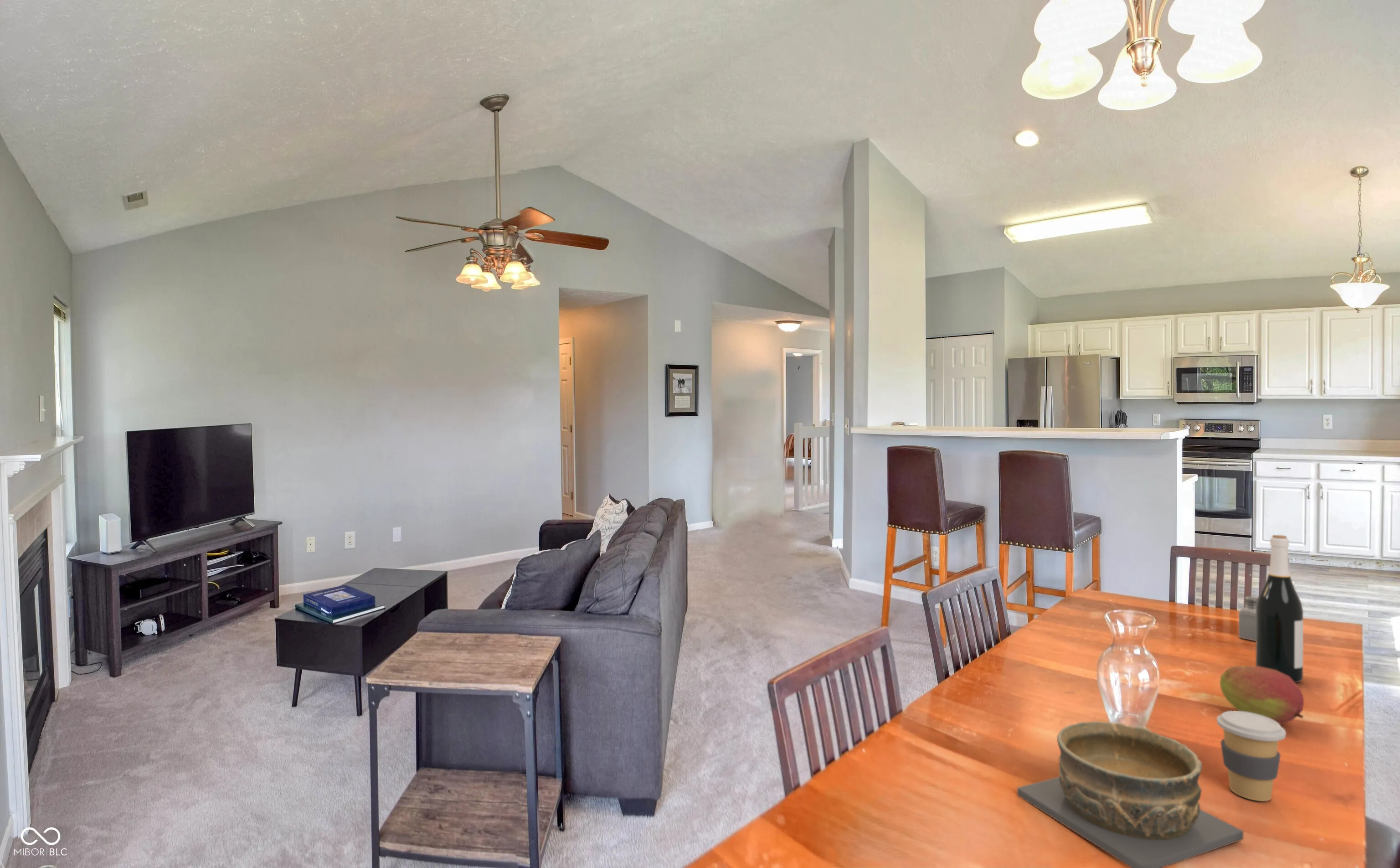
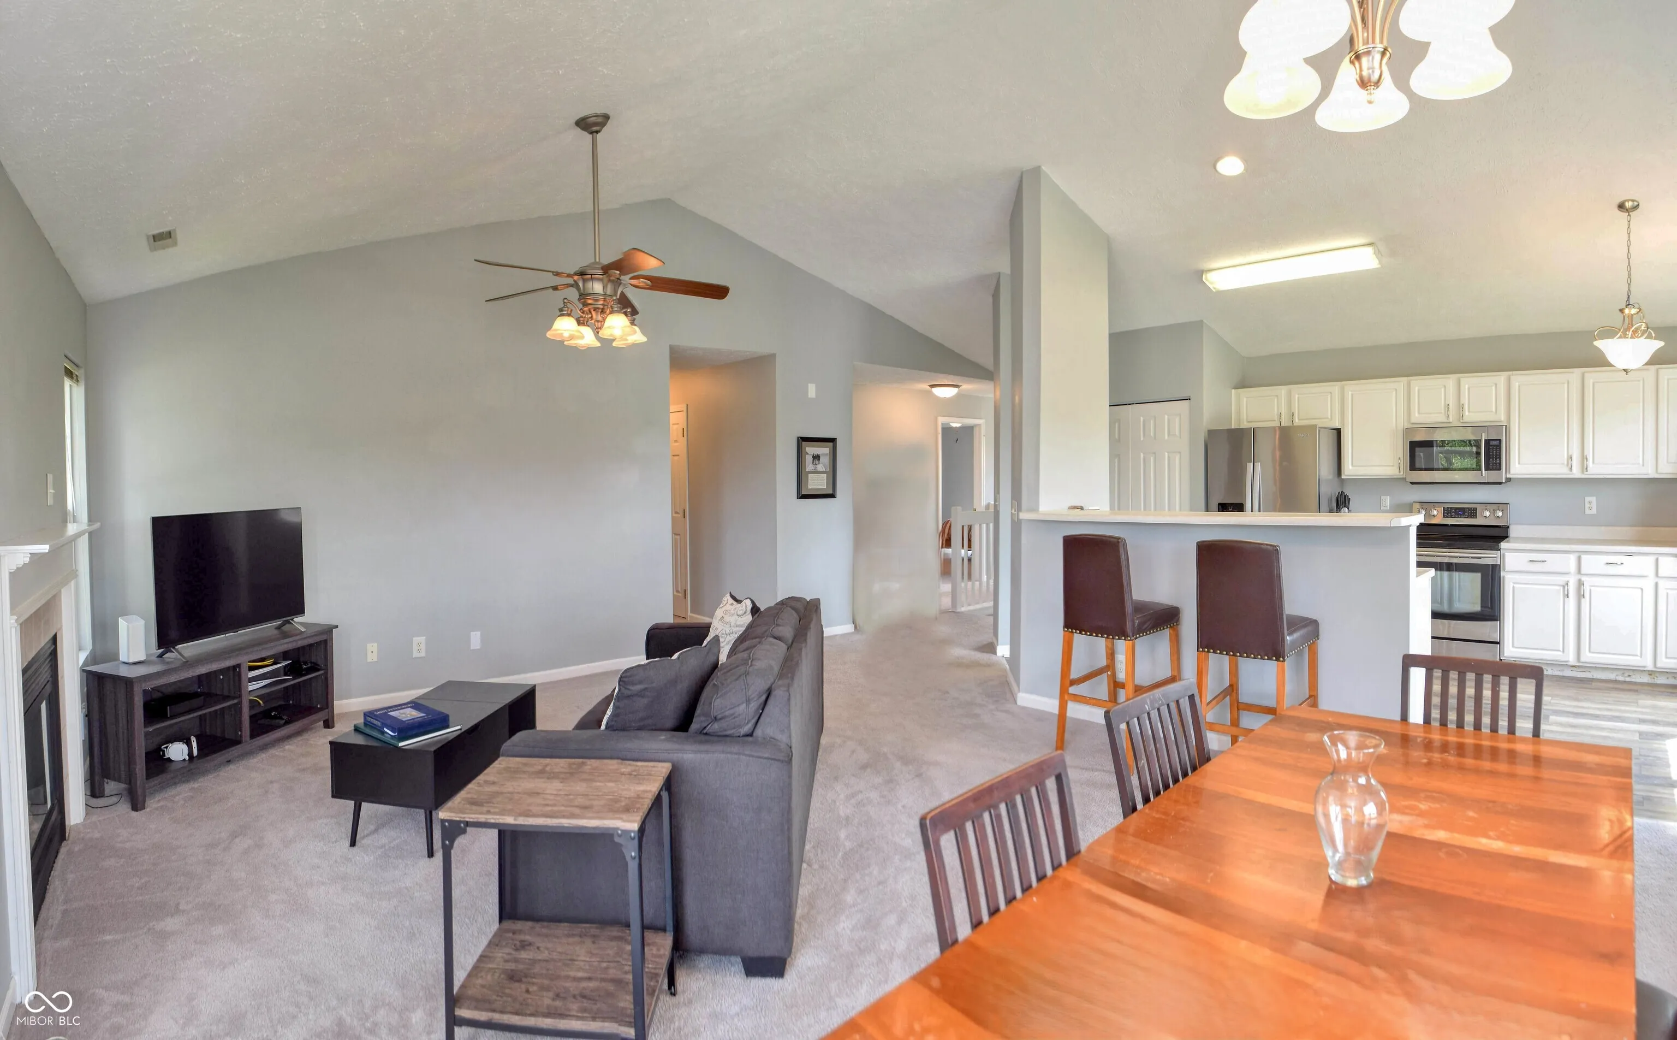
- wine bottle [1255,534,1304,683]
- coffee cup [1216,710,1287,801]
- bowl [1017,721,1244,868]
- fruit [1220,665,1305,724]
- saltshaker [1238,596,1258,641]
